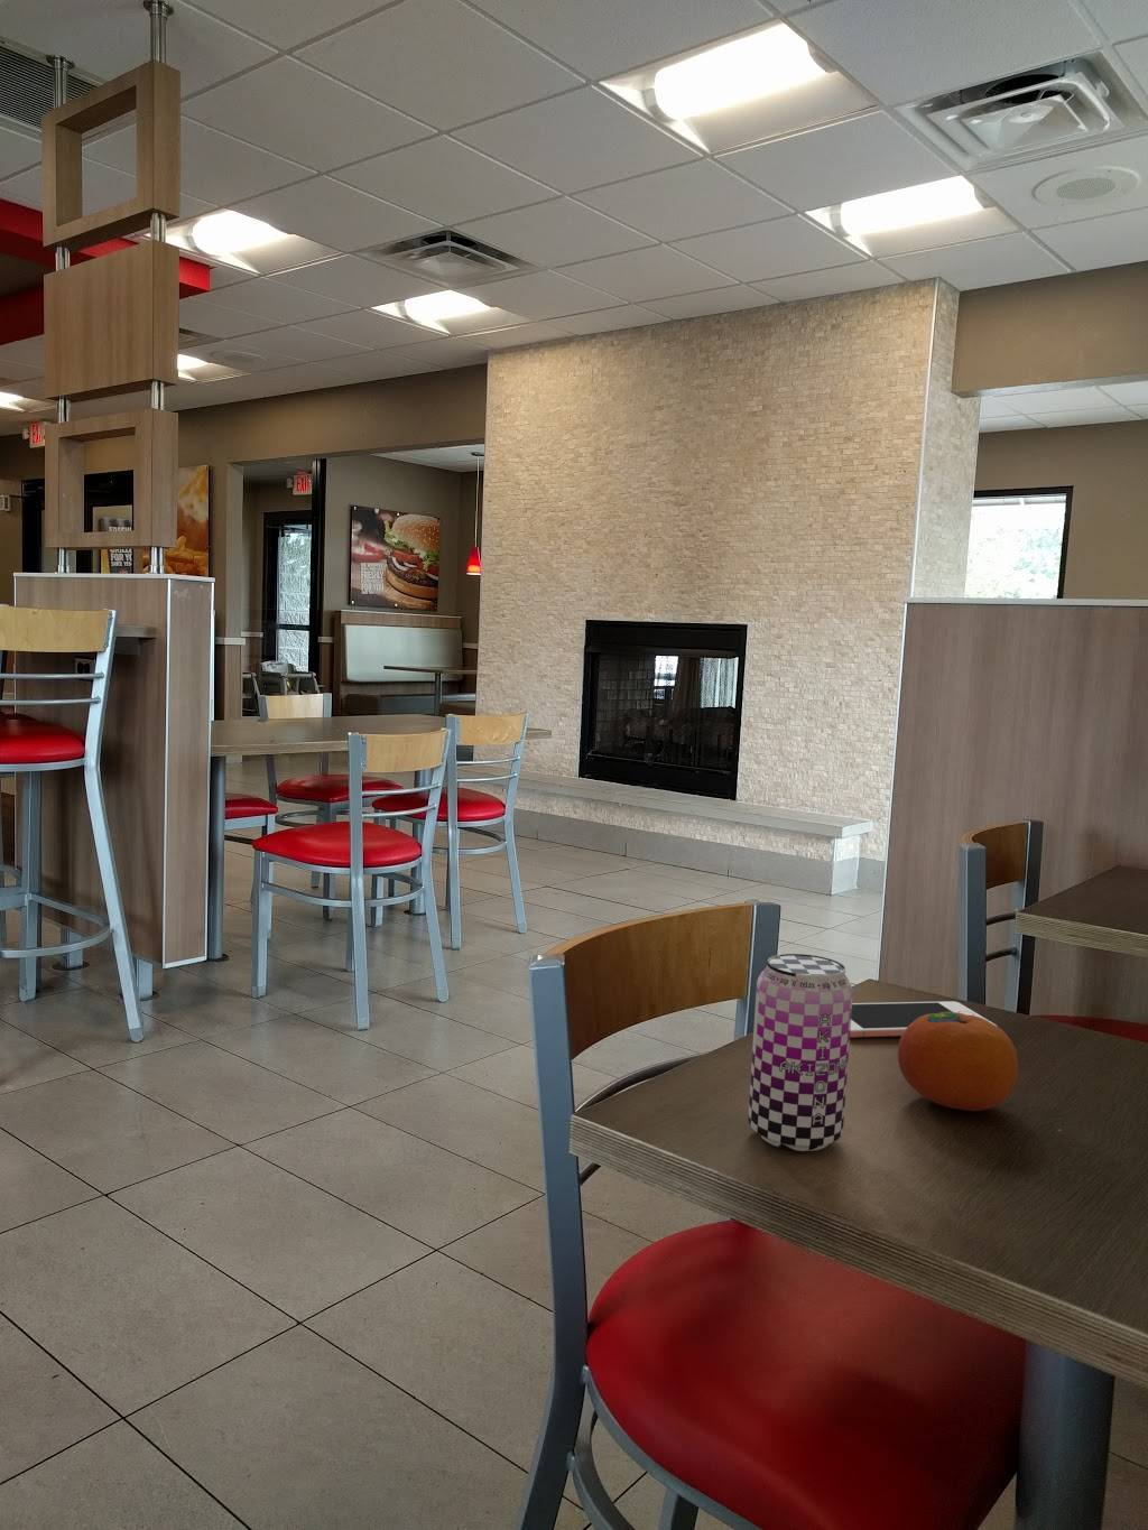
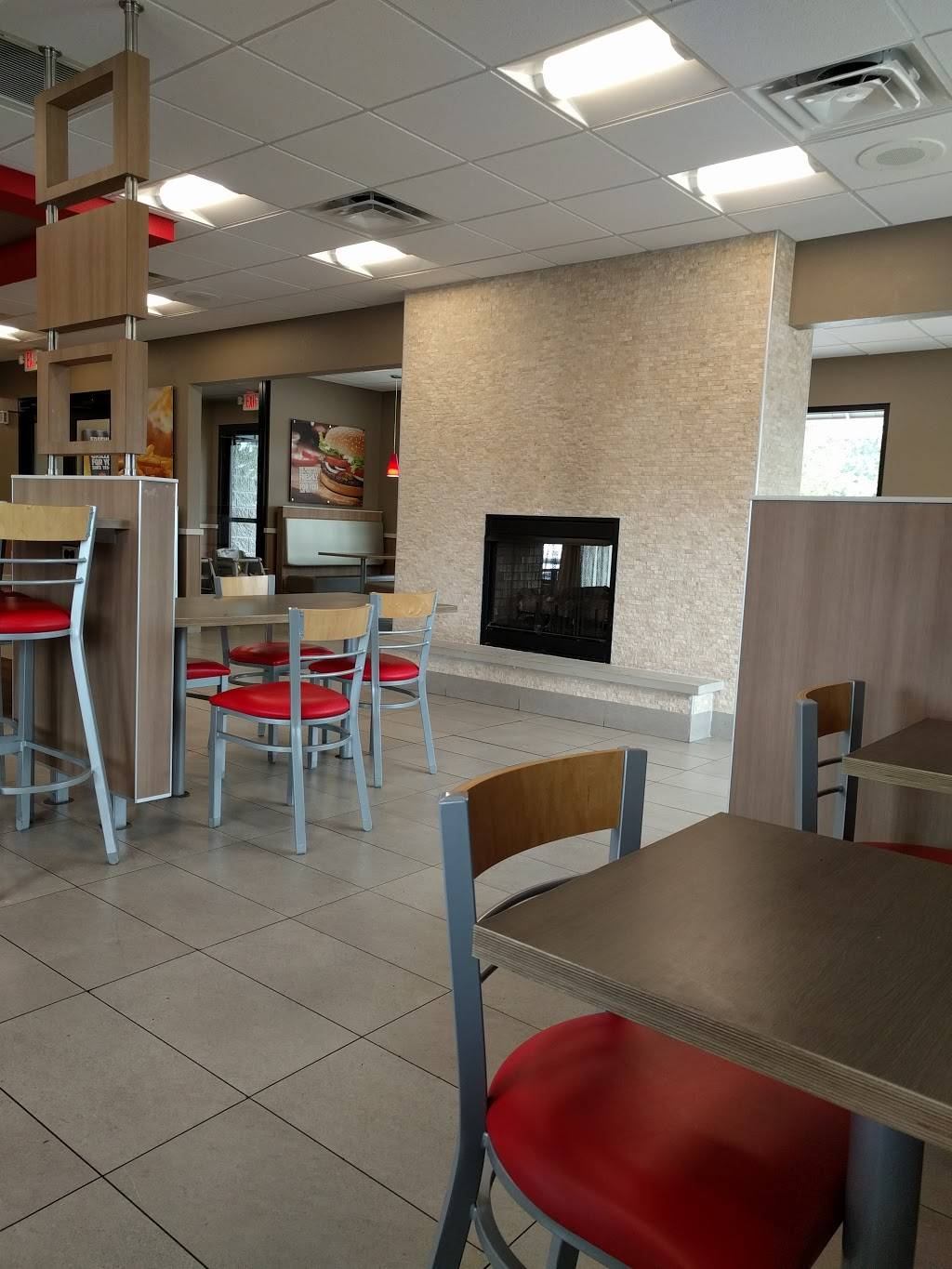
- fruit [897,1012,1019,1112]
- cell phone [850,1000,996,1039]
- beer can [746,952,854,1153]
